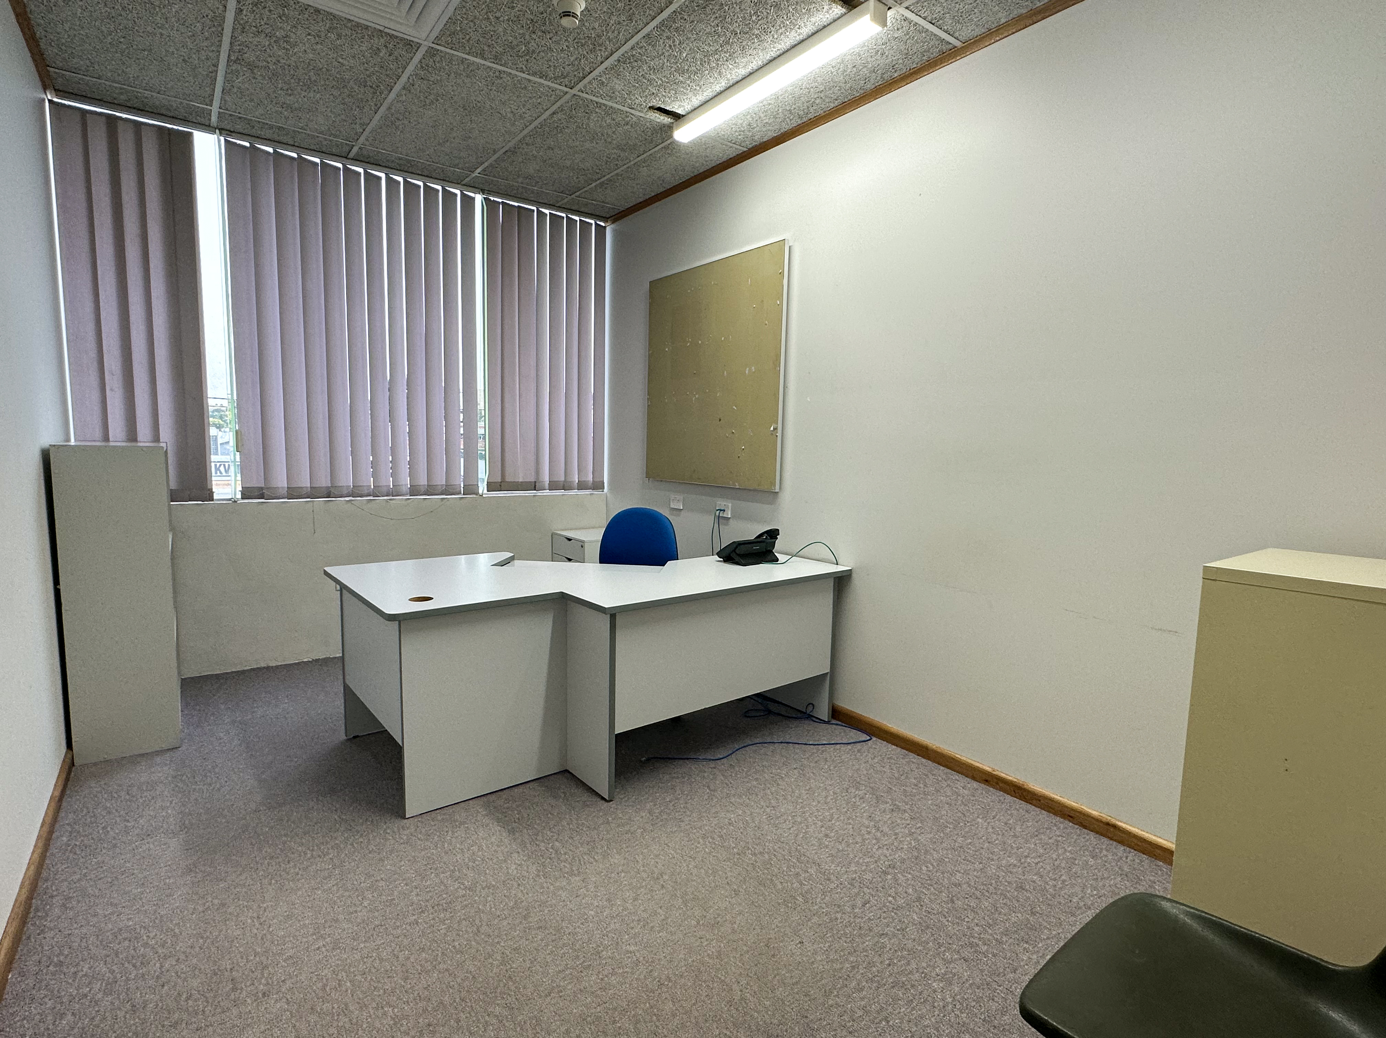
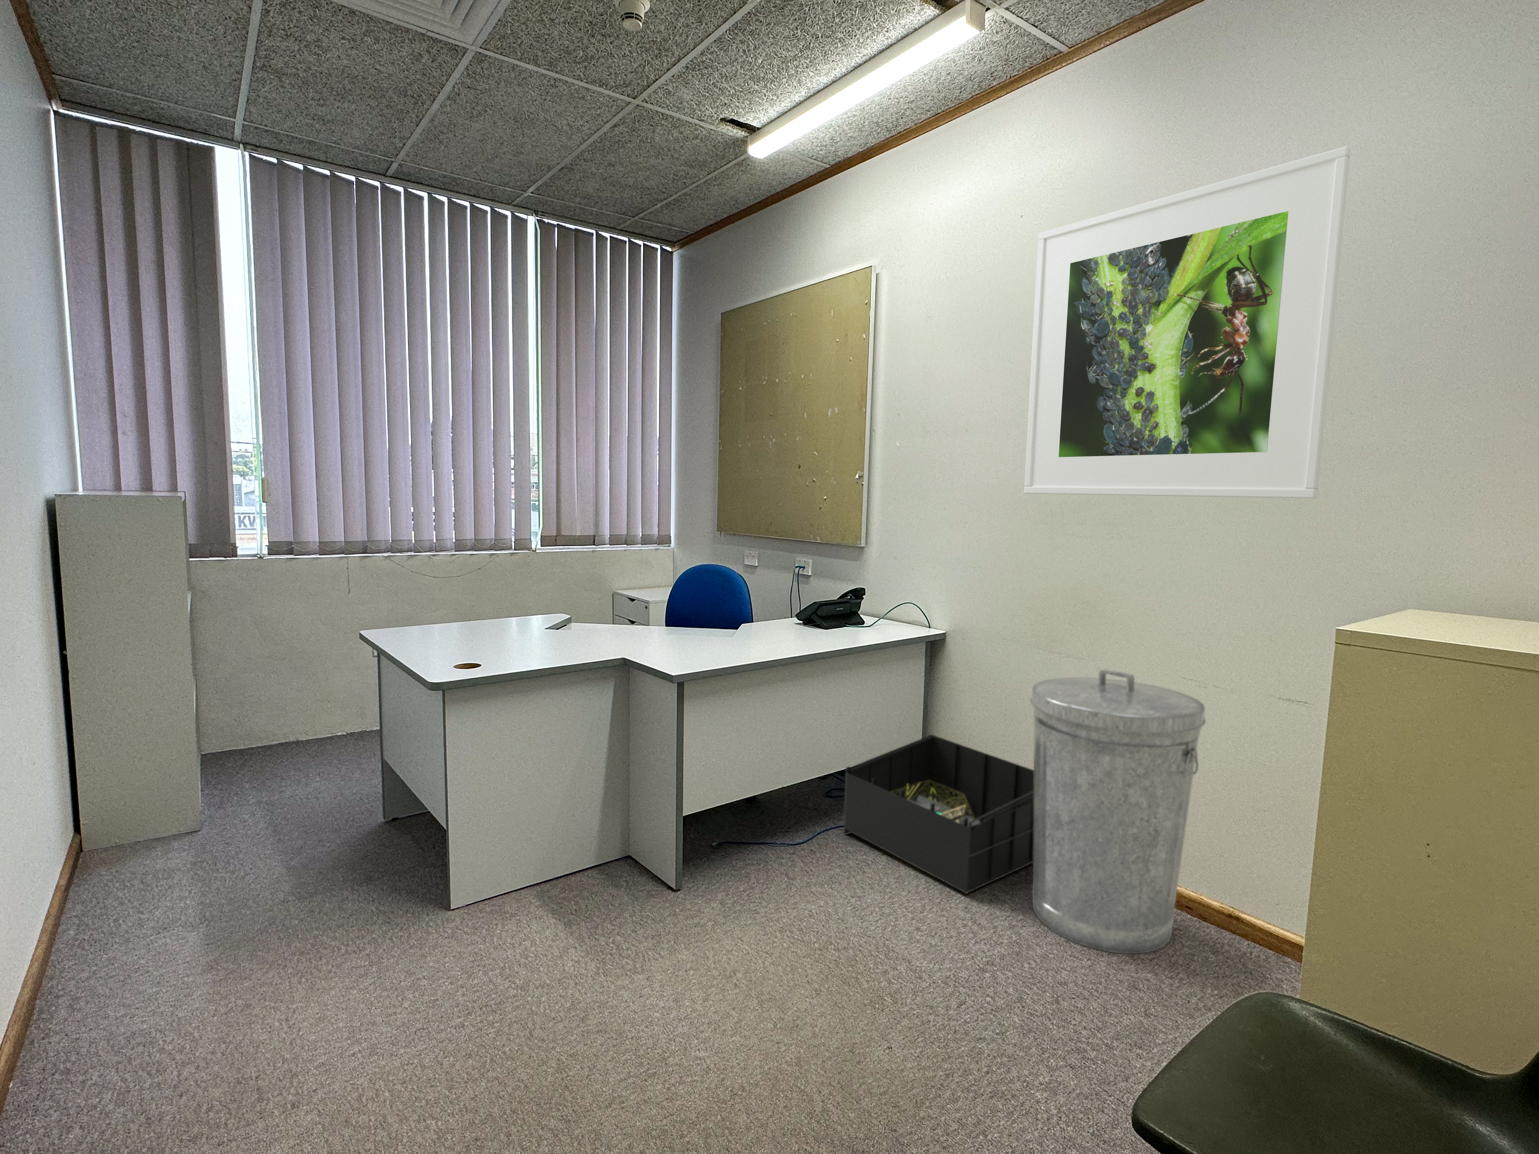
+ storage bin [843,735,1034,895]
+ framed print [1024,145,1351,498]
+ trash can [1030,669,1207,954]
